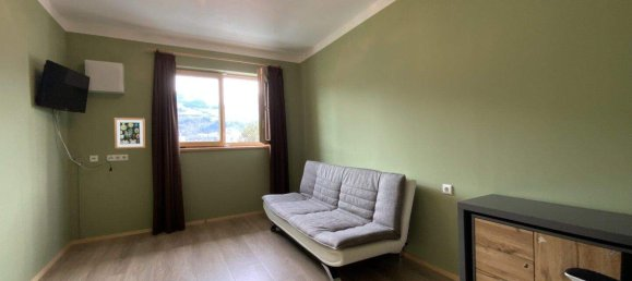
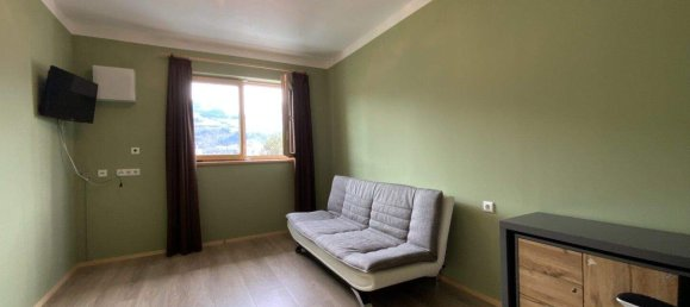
- wall art [114,117,146,150]
